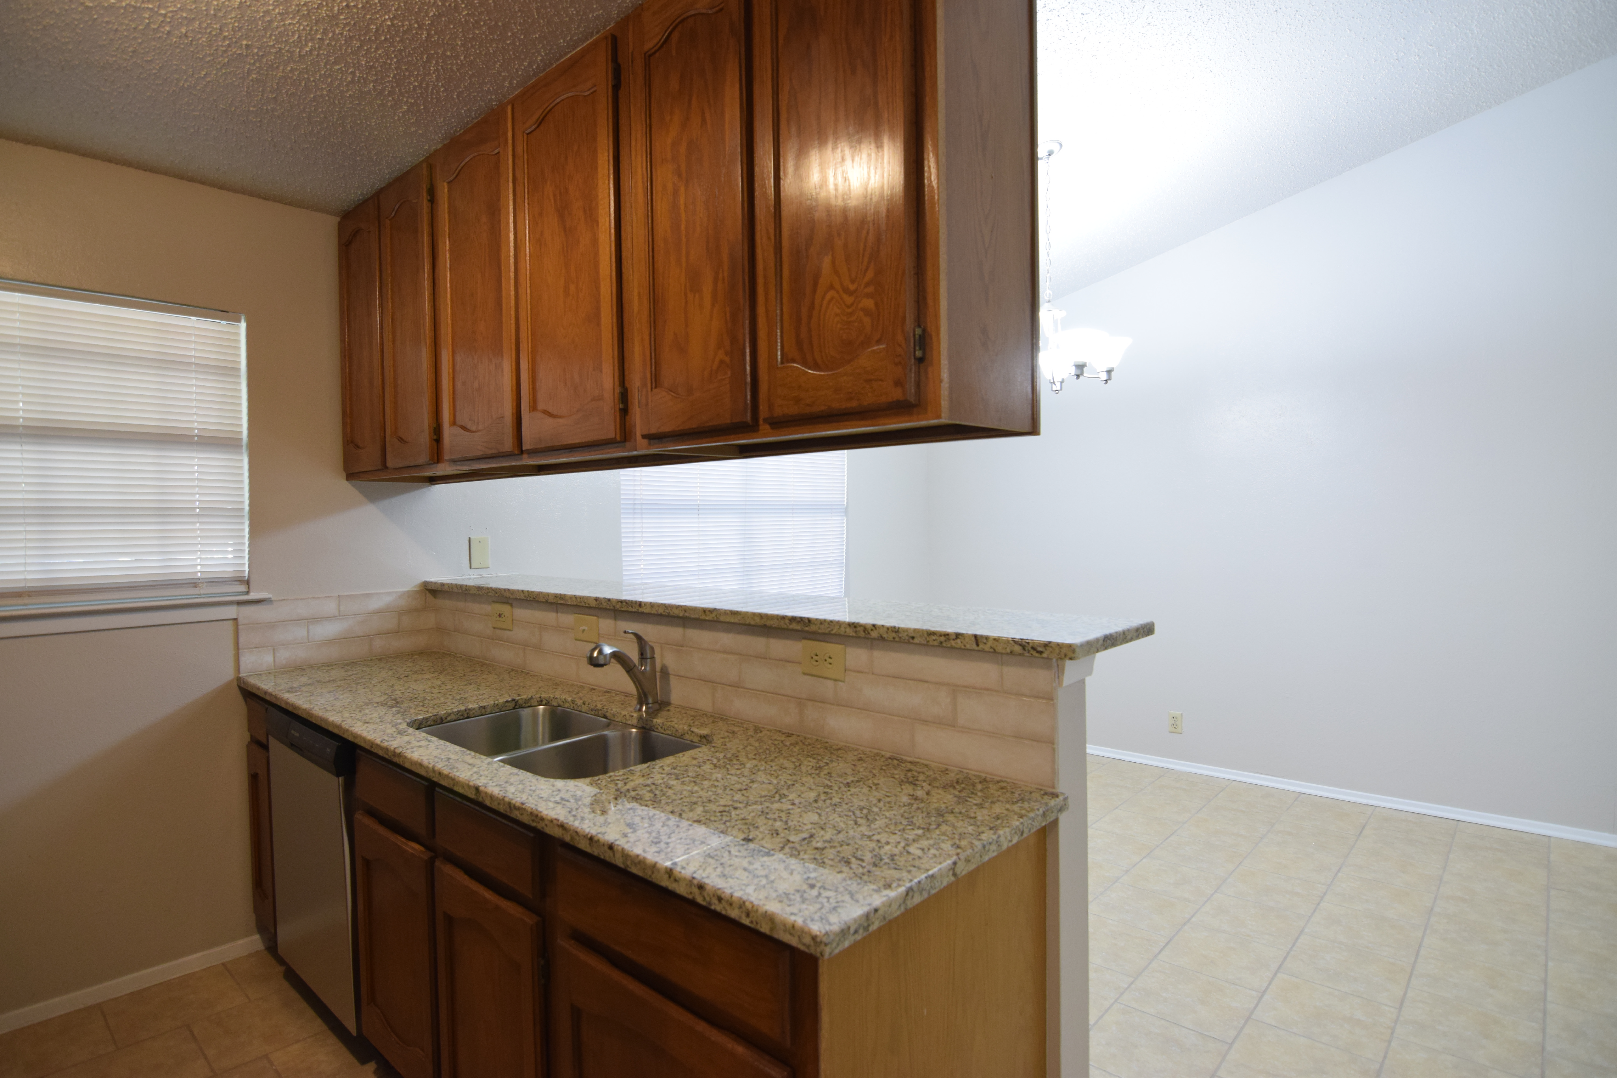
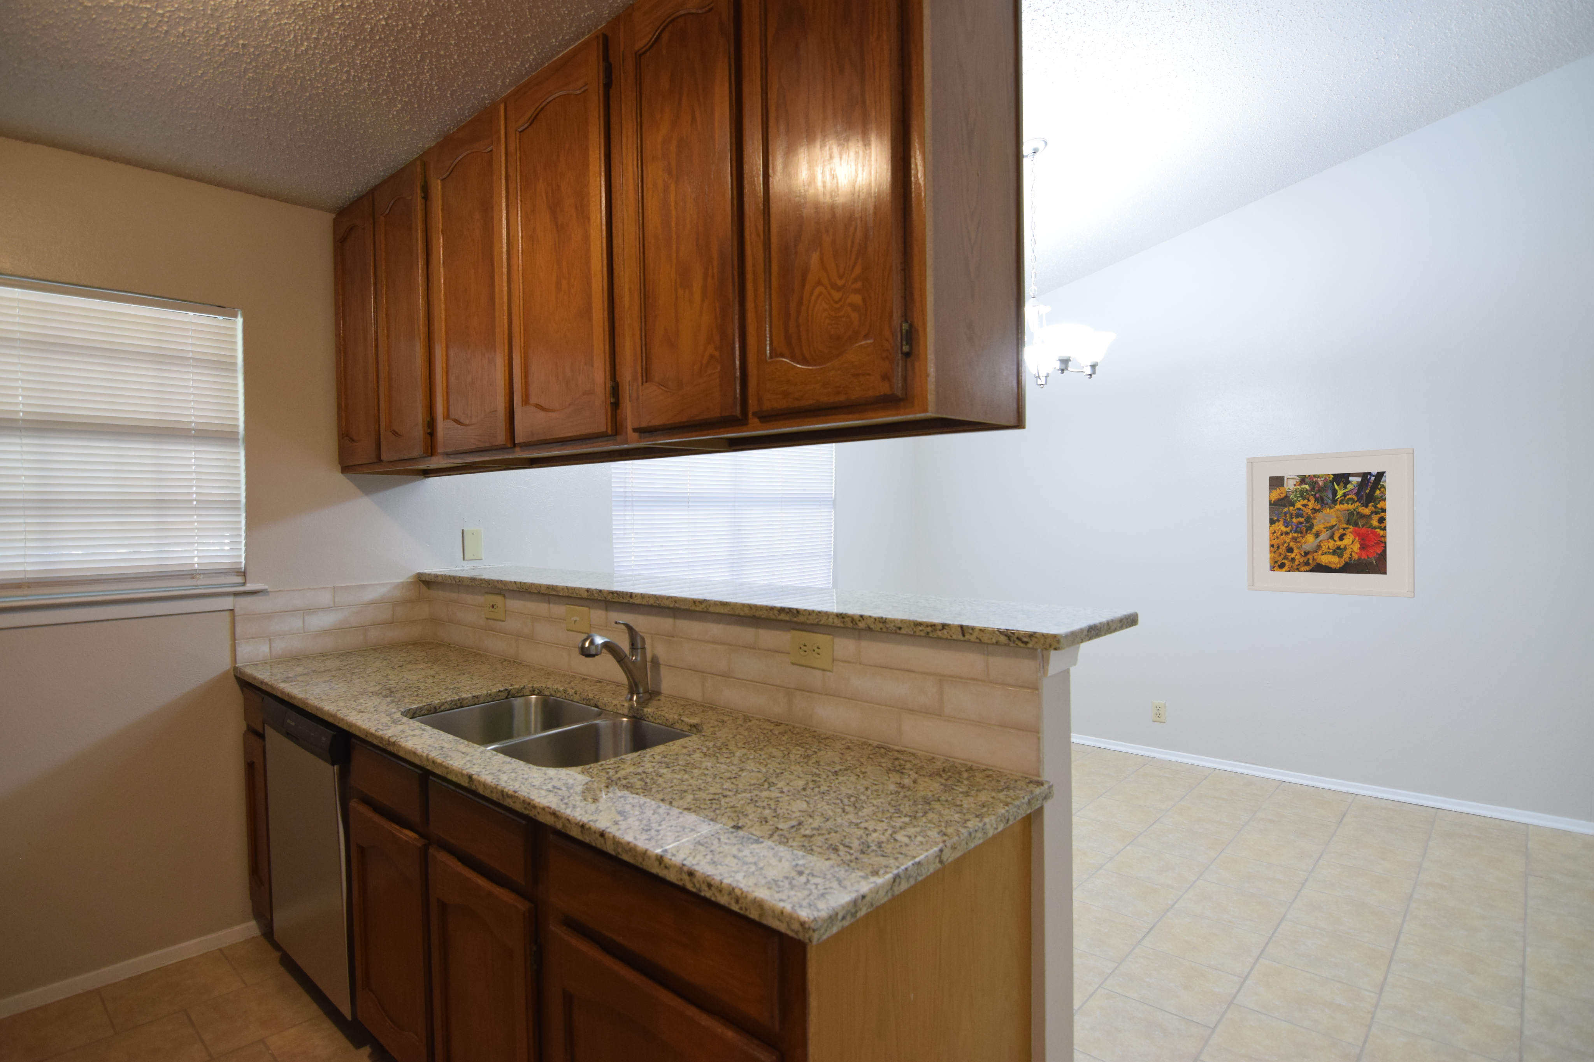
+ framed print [1246,448,1415,599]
